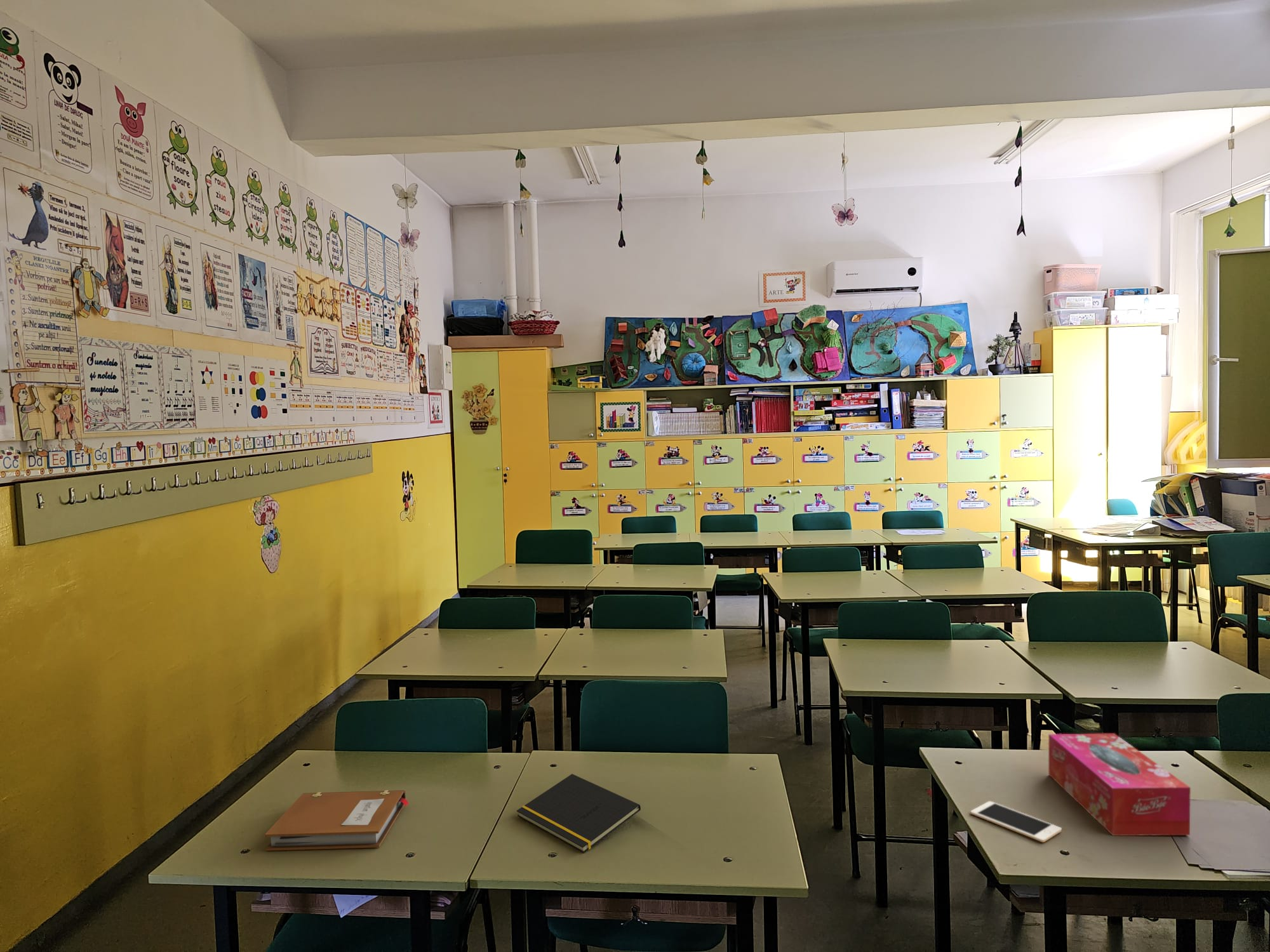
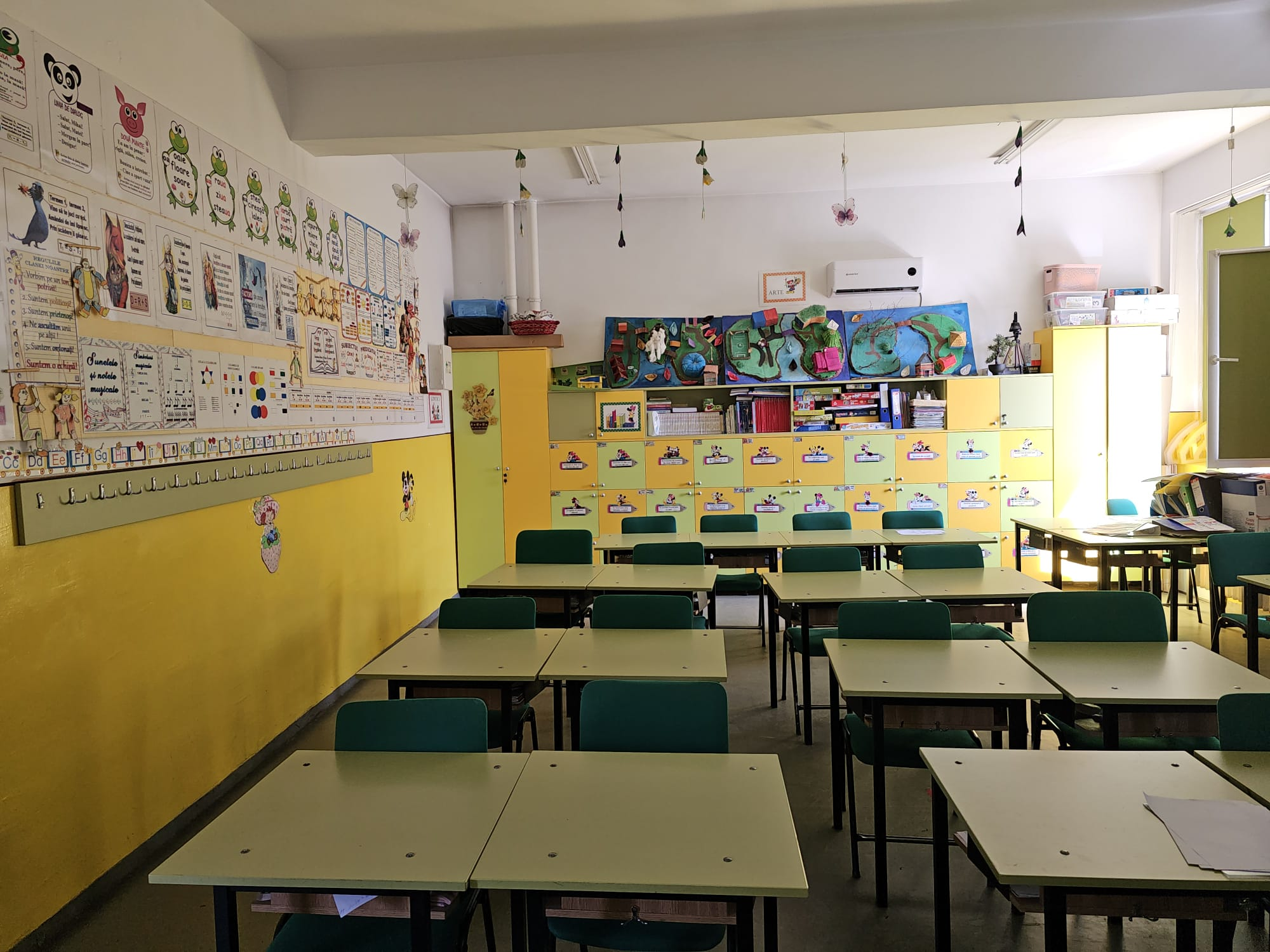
- tissue box [1048,732,1191,836]
- notebook [264,790,410,851]
- notepad [516,774,641,854]
- cell phone [970,800,1062,843]
